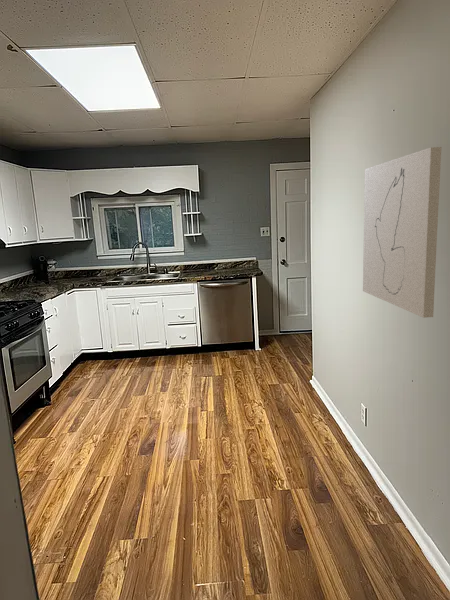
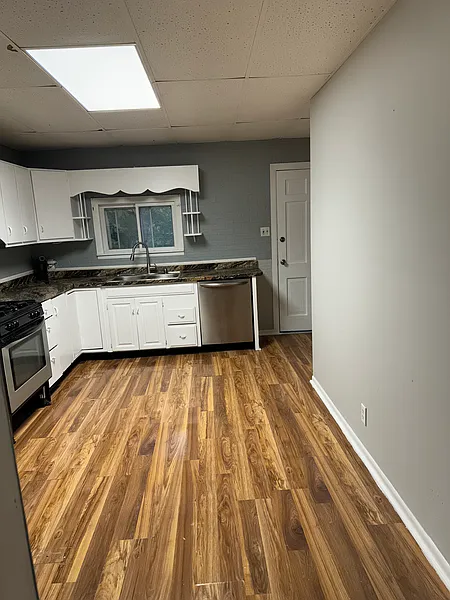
- wall art [362,146,442,319]
